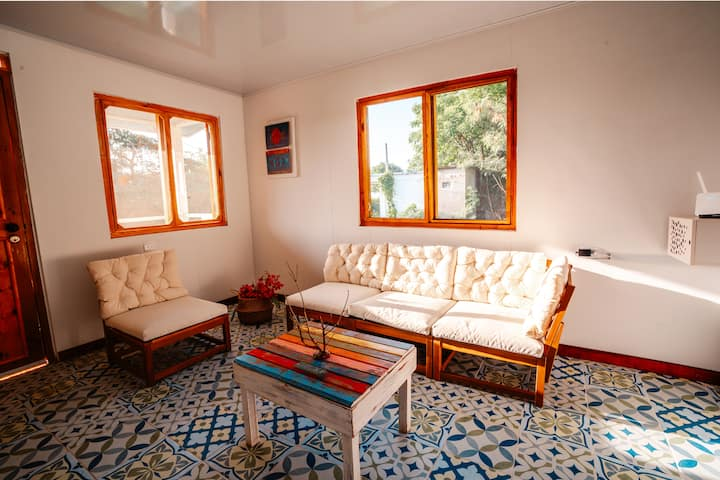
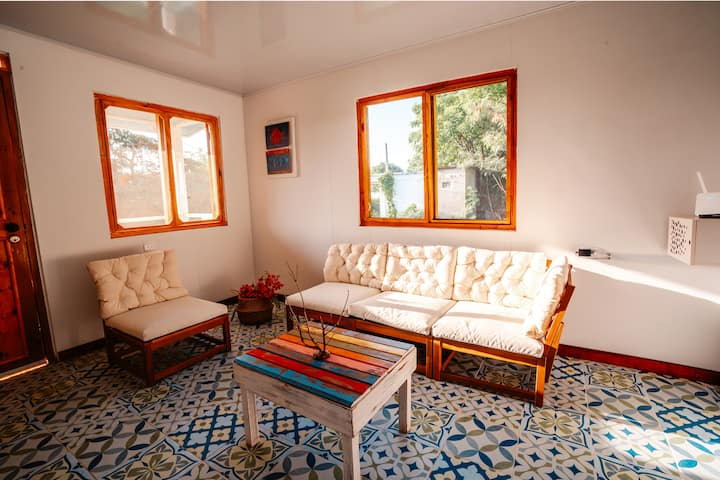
- remote control [293,361,329,379]
